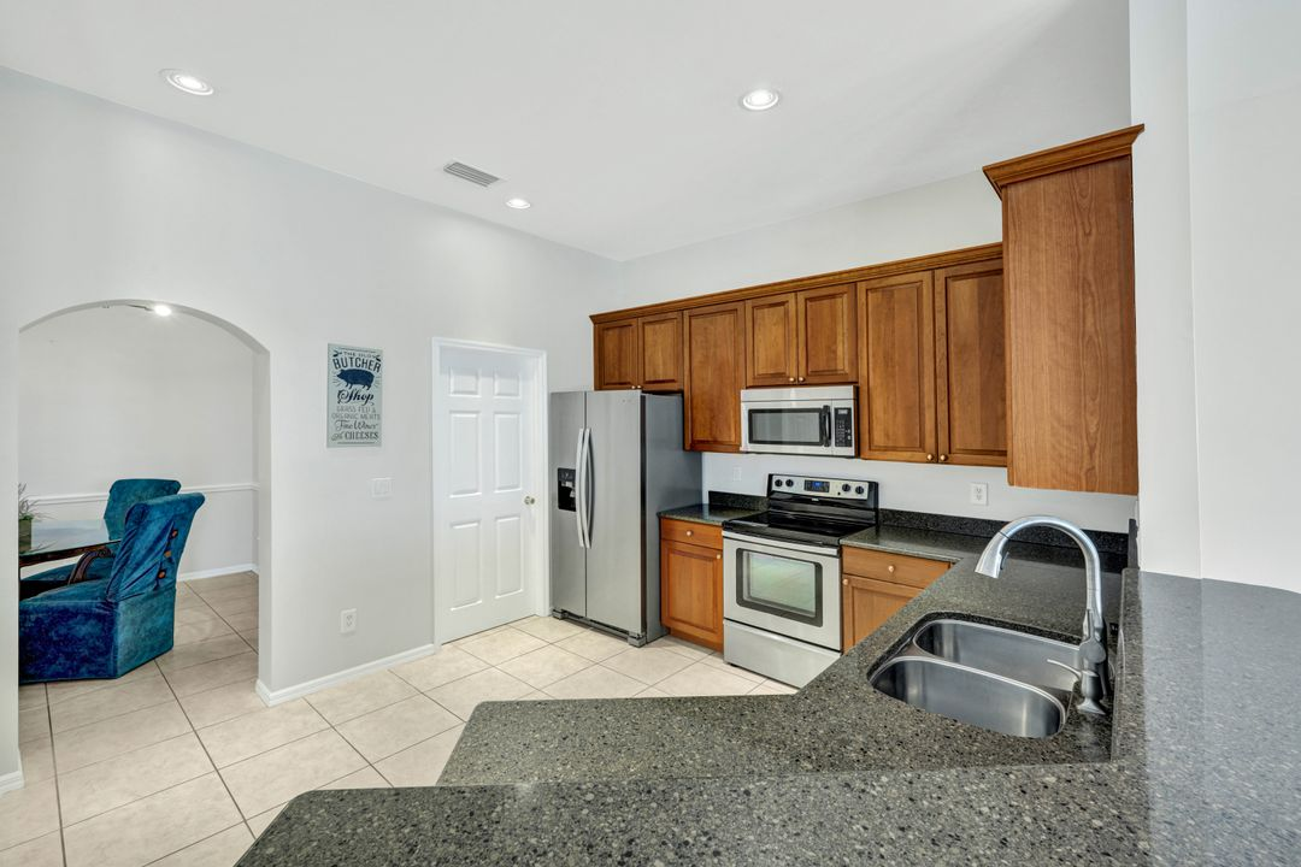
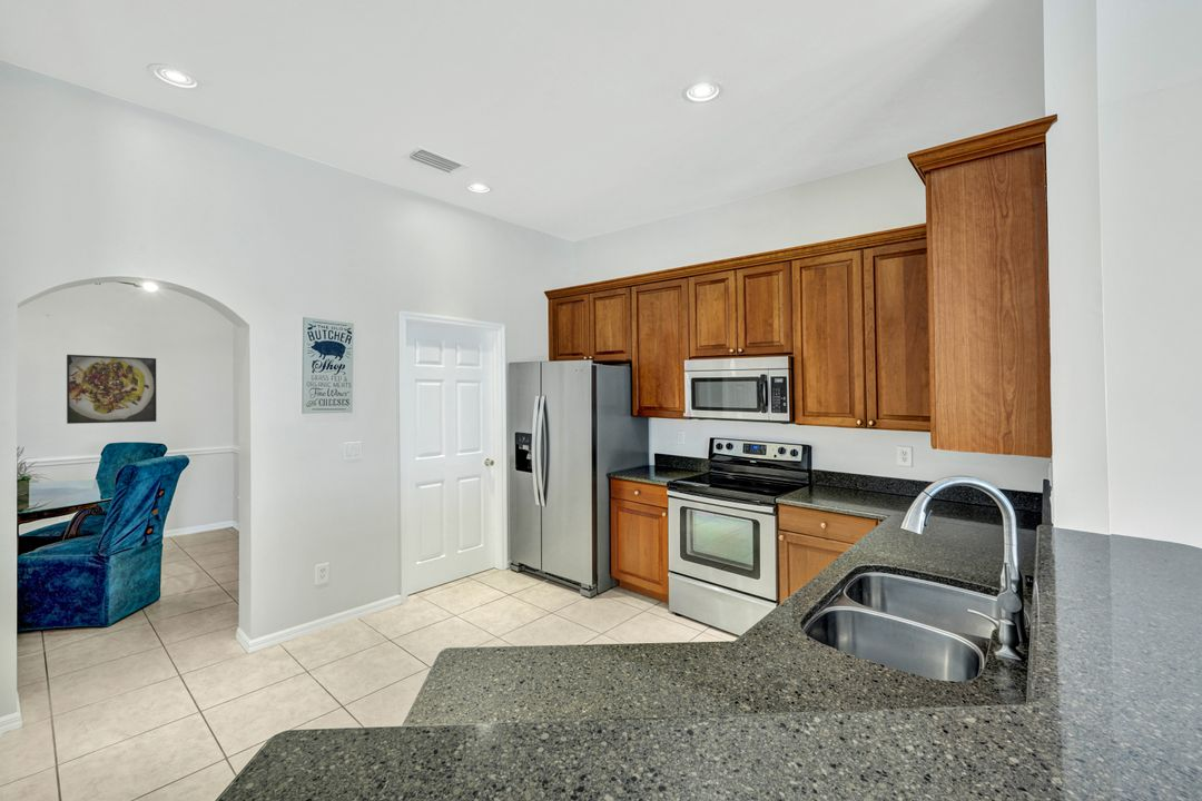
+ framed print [66,354,157,425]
